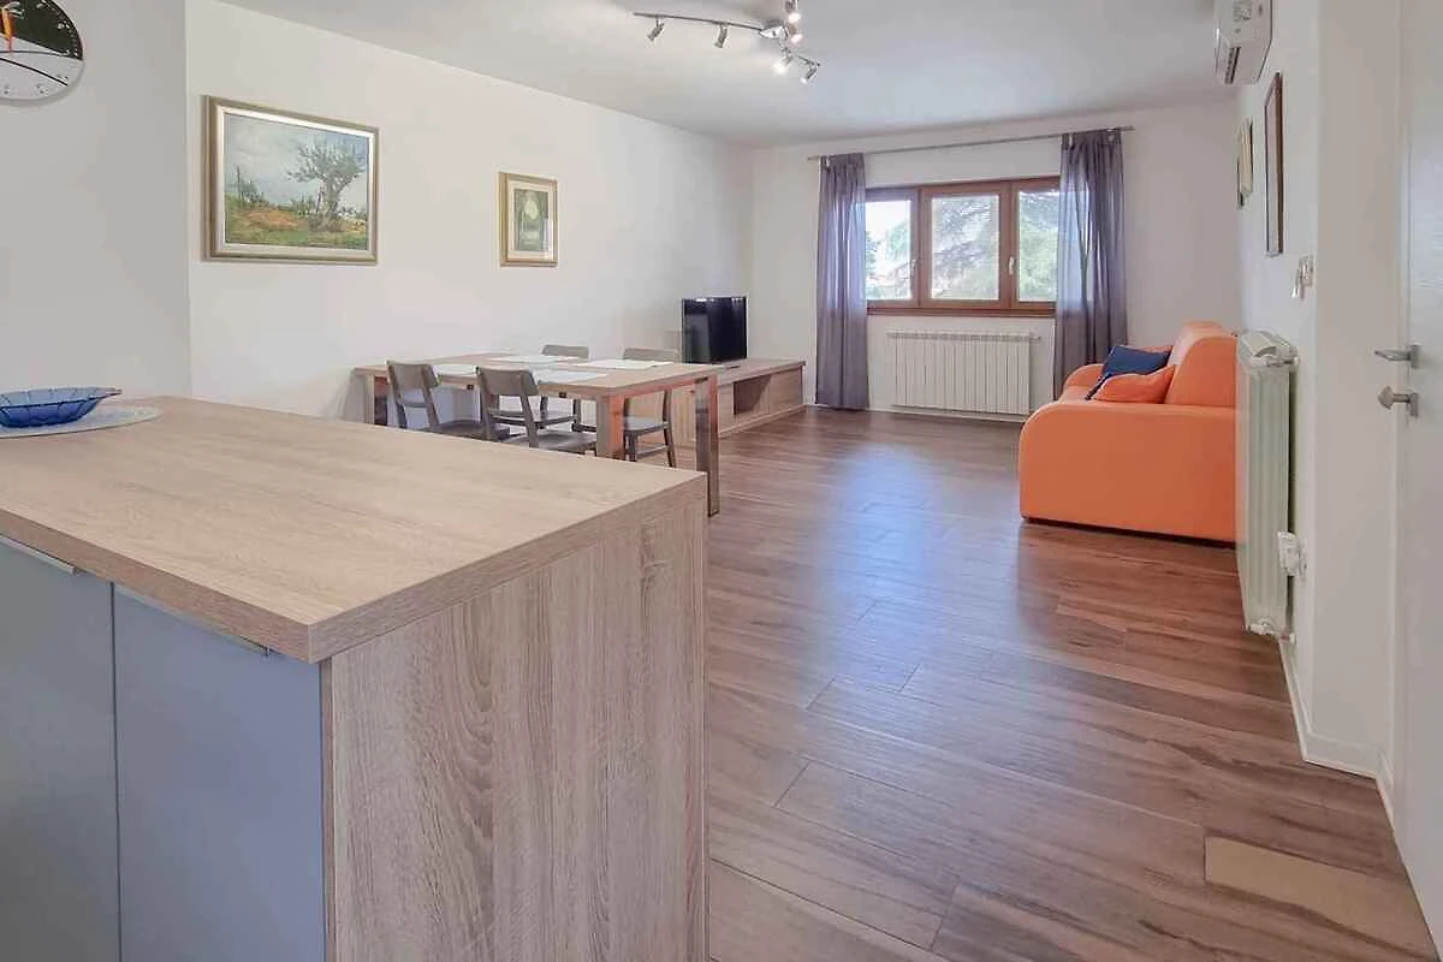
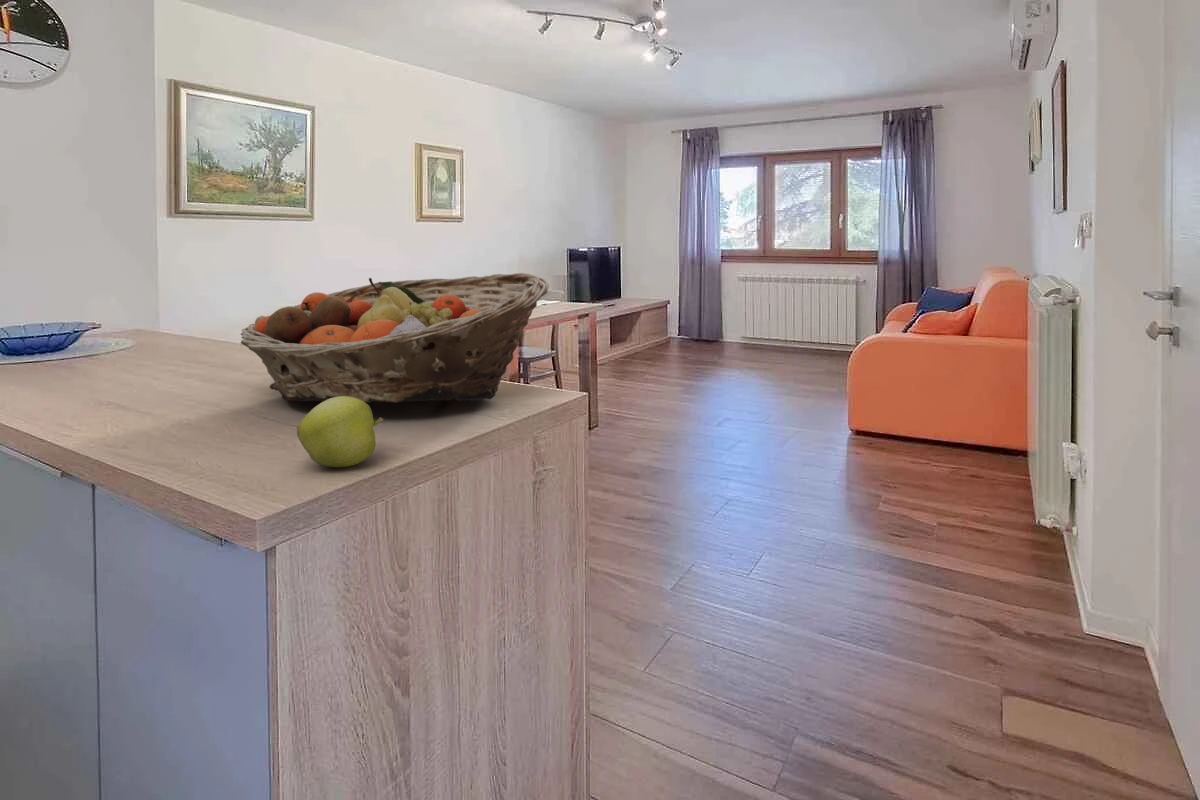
+ apple [296,396,384,468]
+ fruit basket [240,272,550,404]
